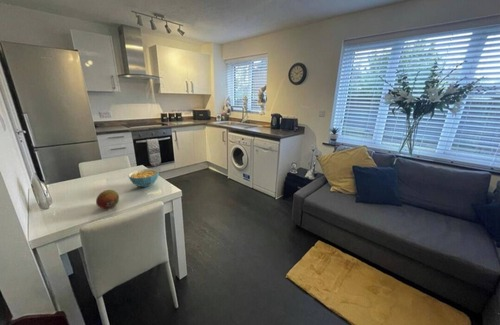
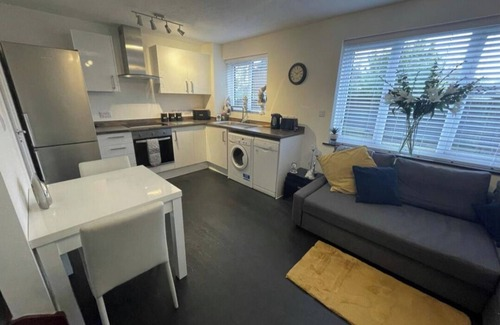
- fruit [95,189,120,210]
- cereal bowl [127,168,160,188]
